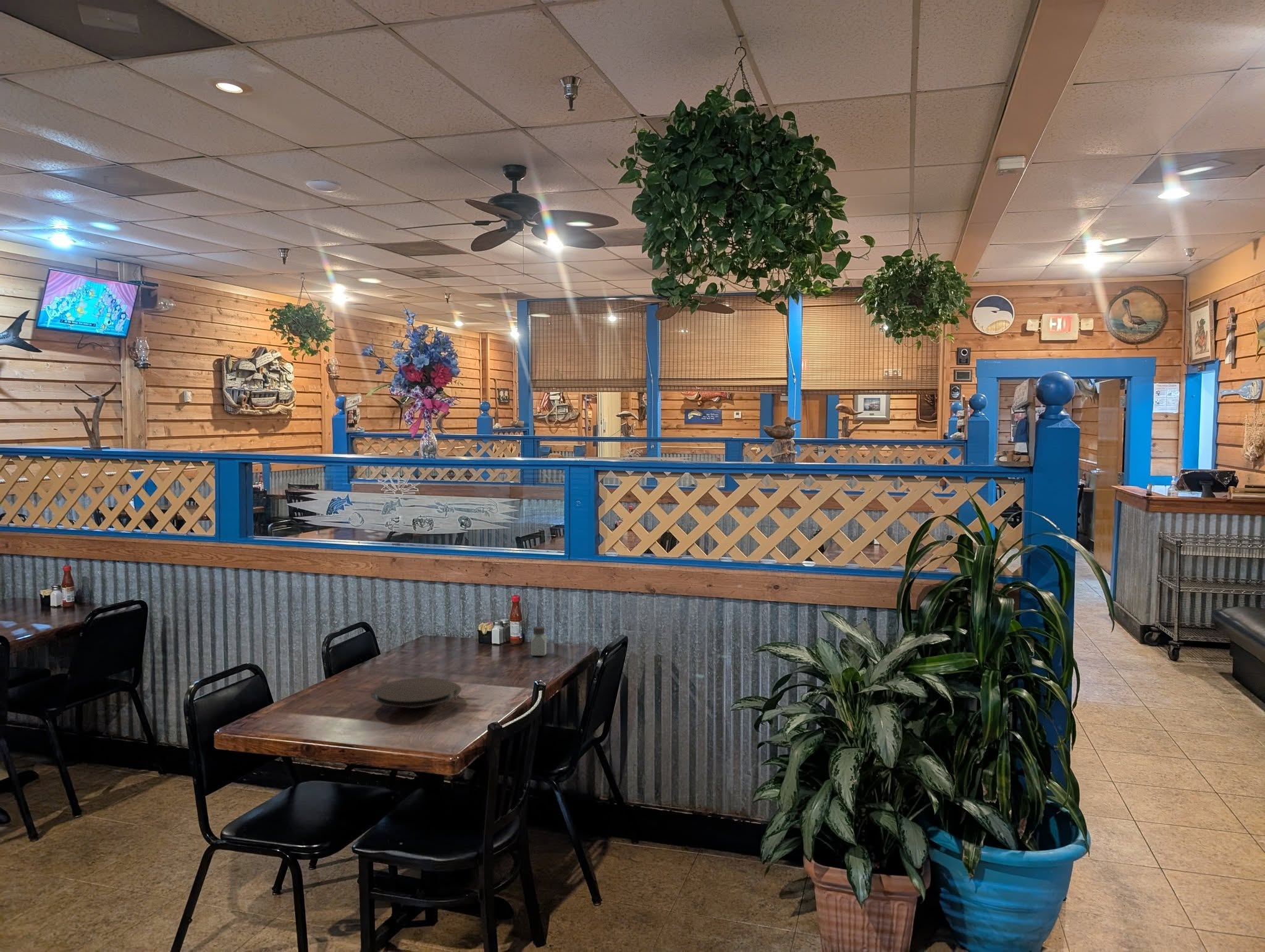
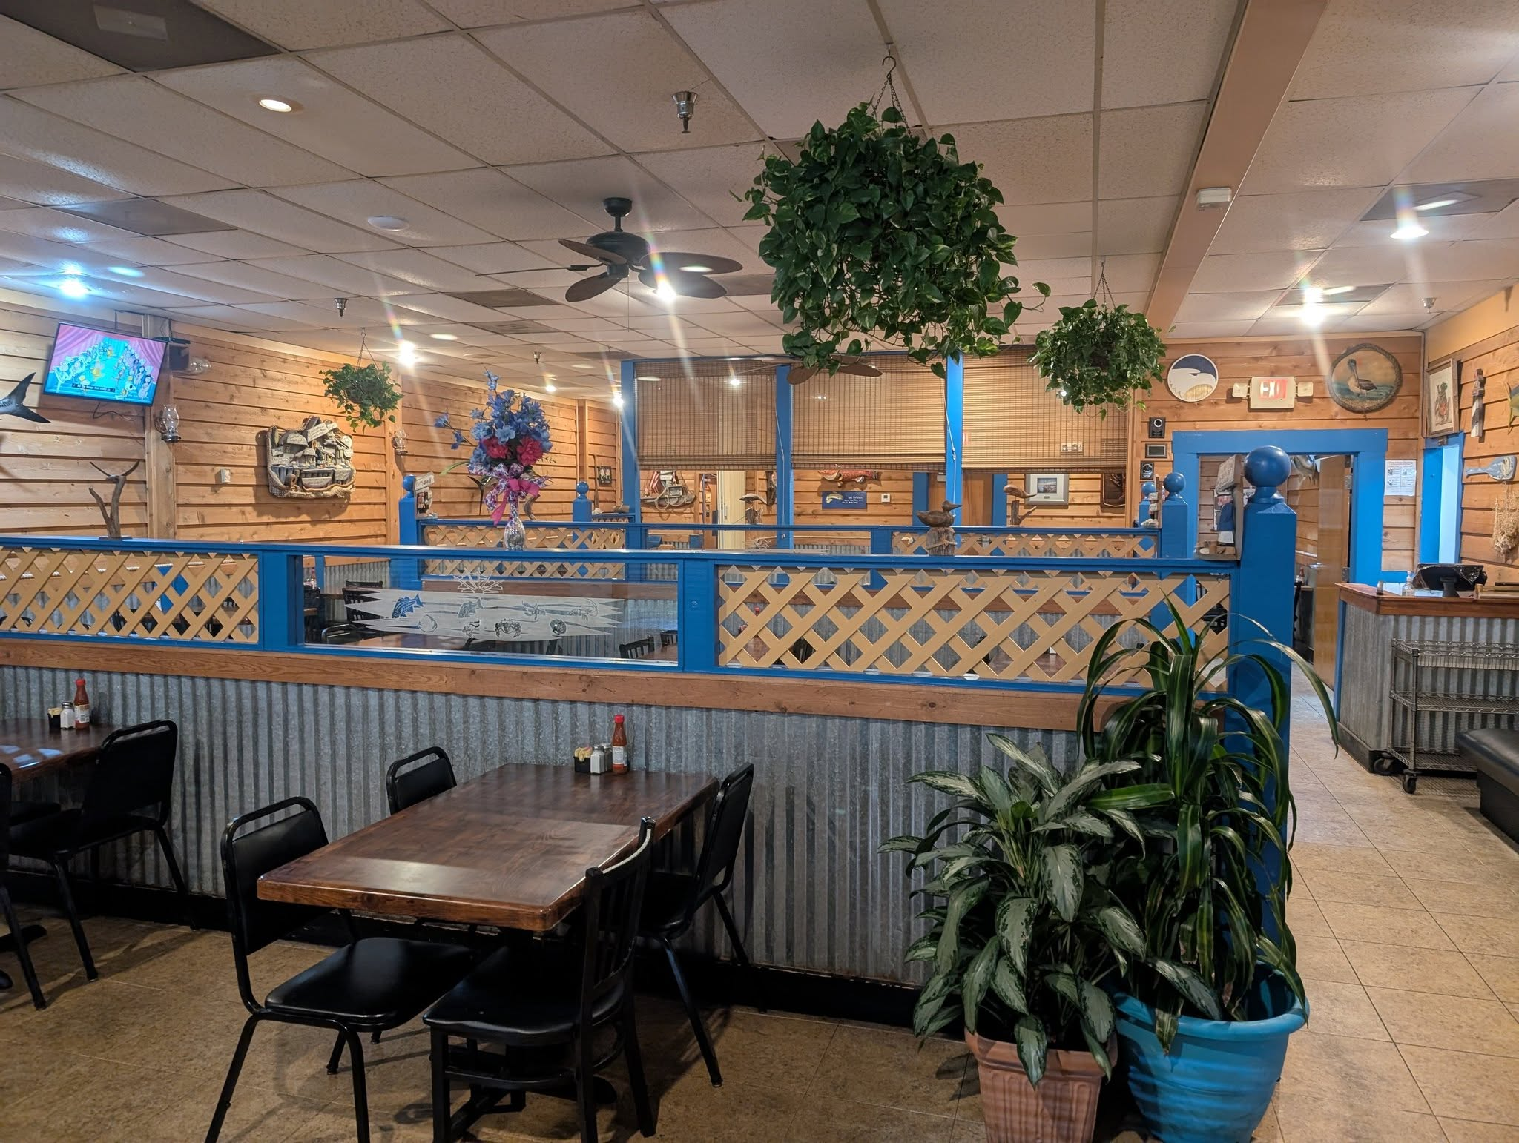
- saltshaker [531,625,547,656]
- plate [370,677,462,708]
